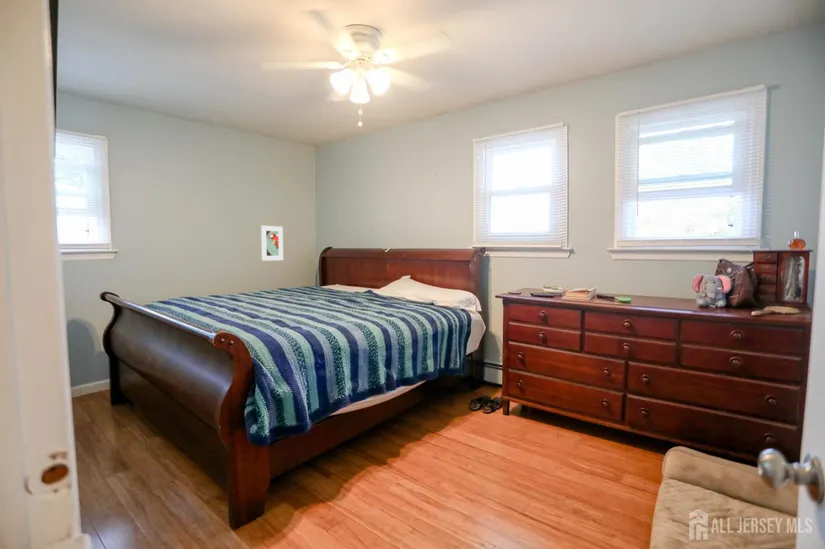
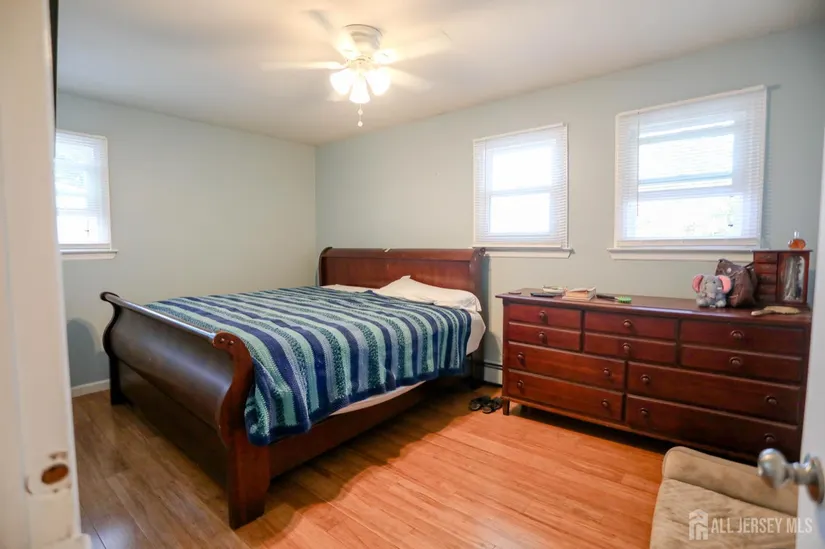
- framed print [260,225,284,262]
